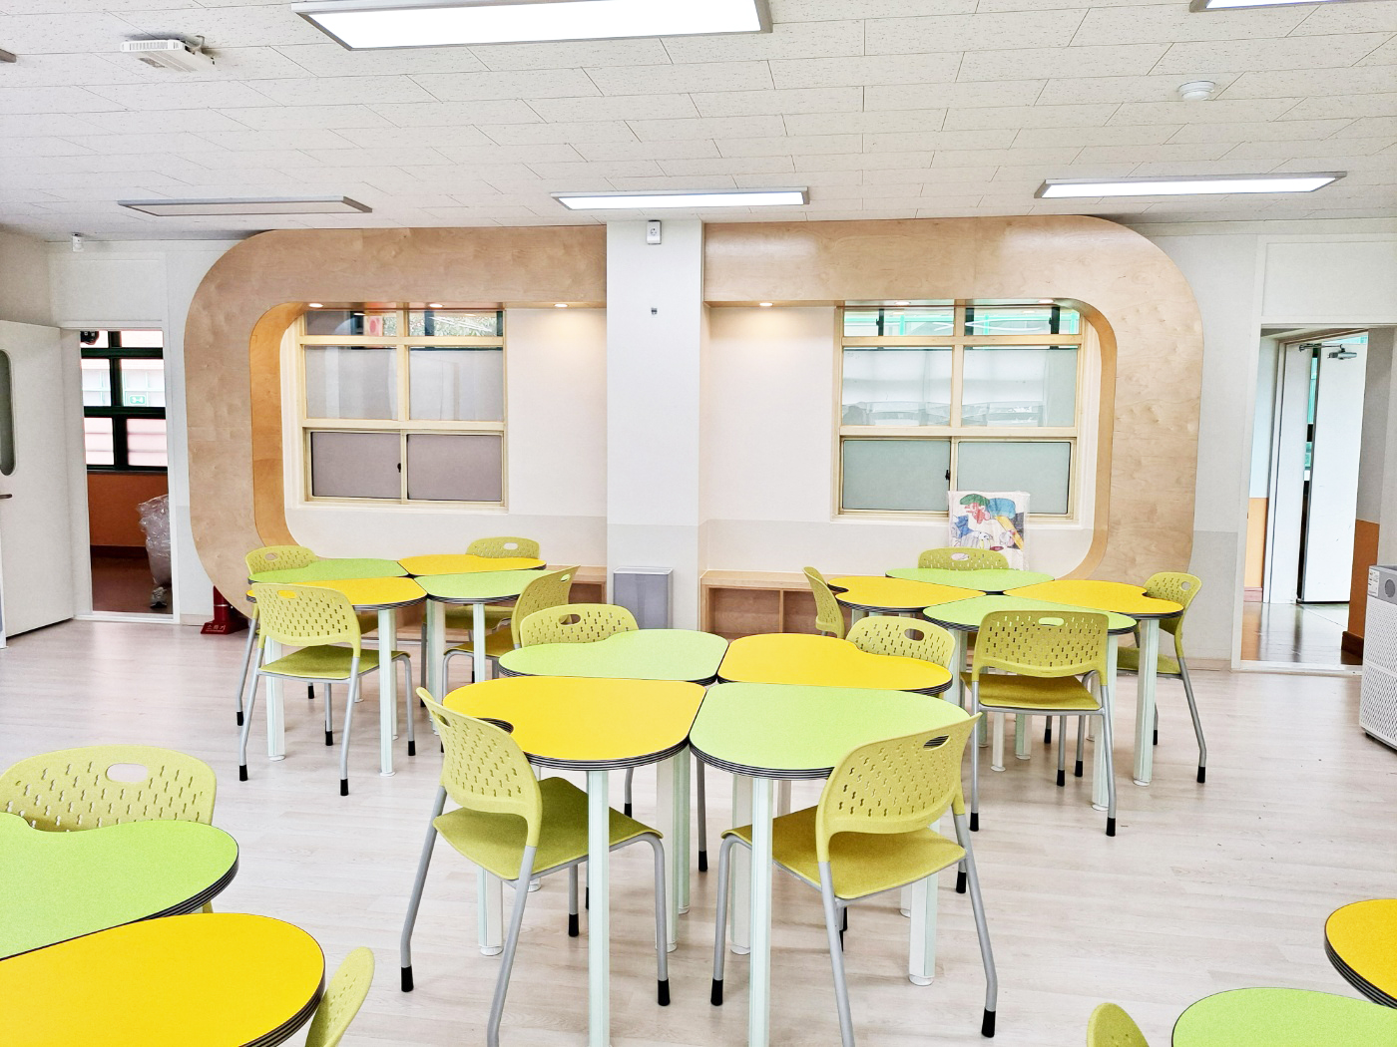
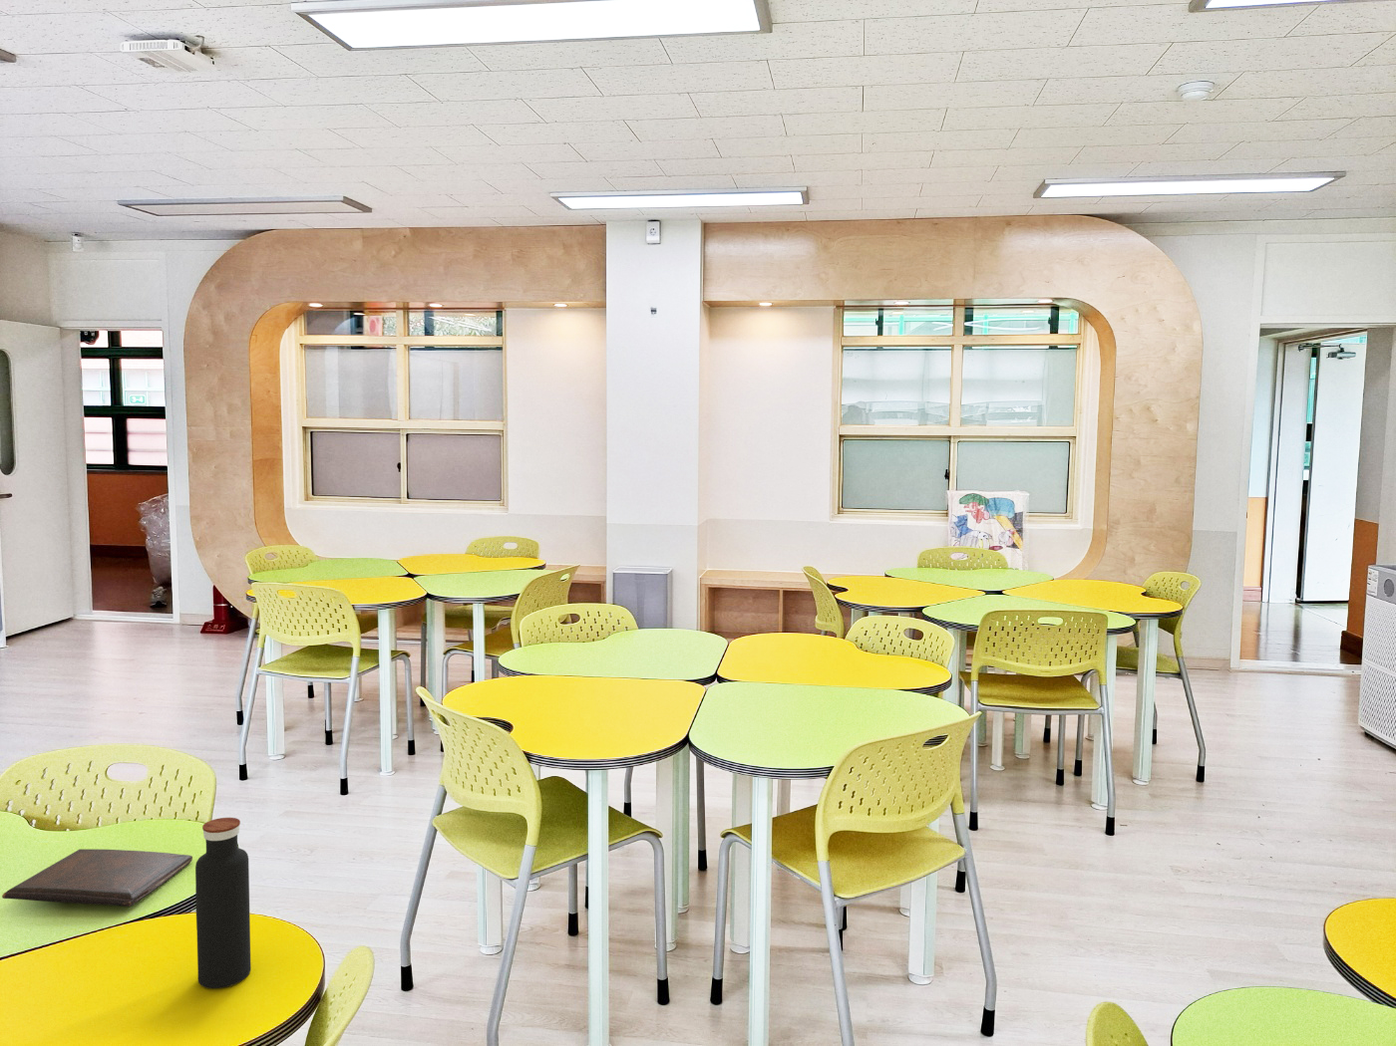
+ water bottle [195,816,252,989]
+ book [1,848,193,908]
